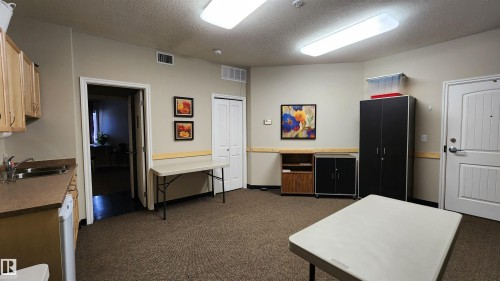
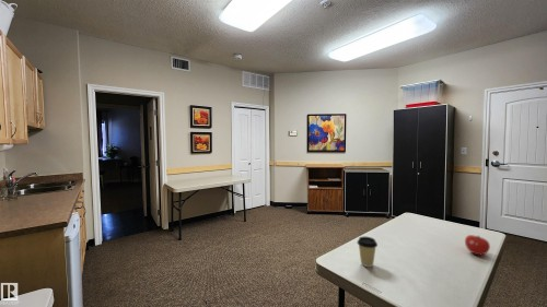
+ coffee cup [357,236,379,268]
+ fruit [464,234,491,256]
